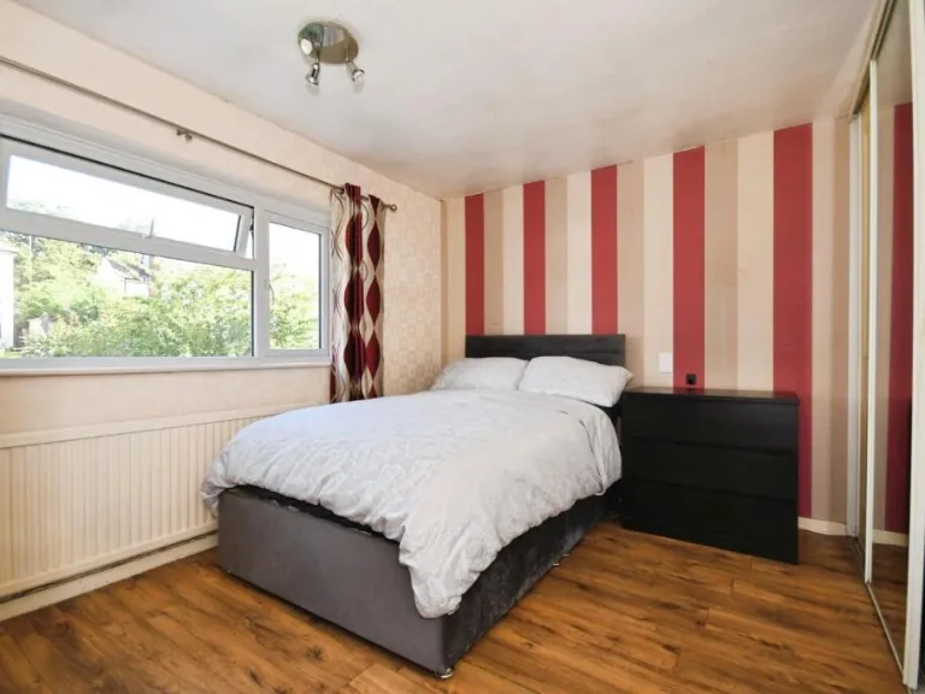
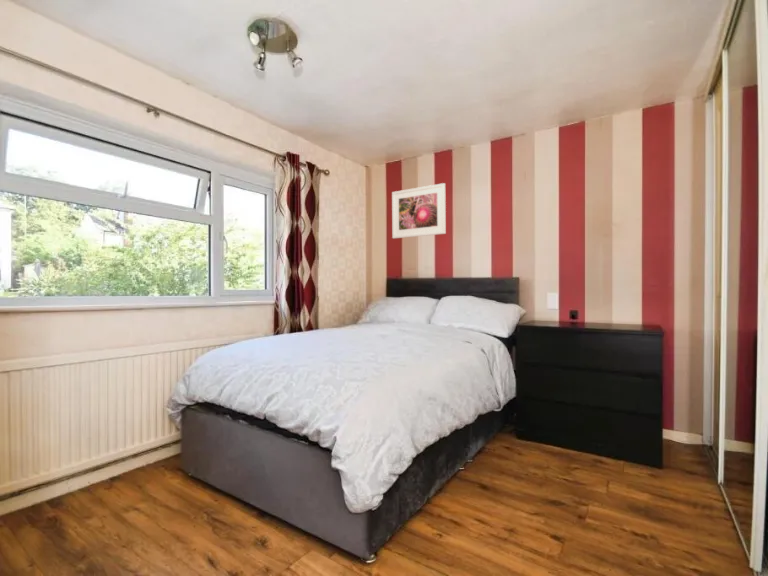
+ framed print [391,182,447,239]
